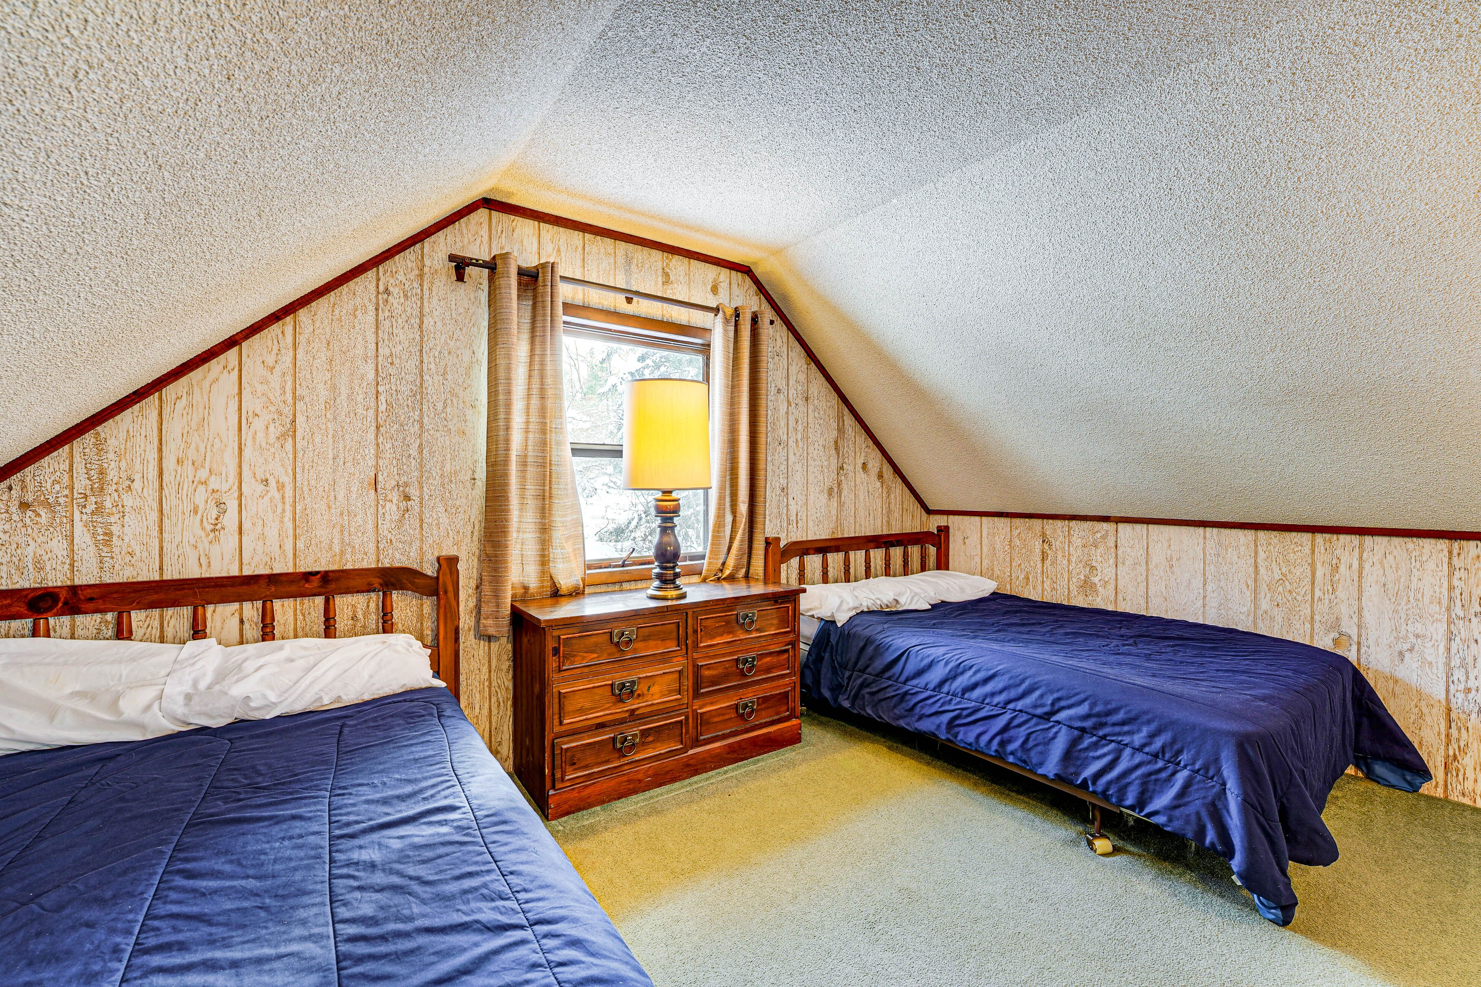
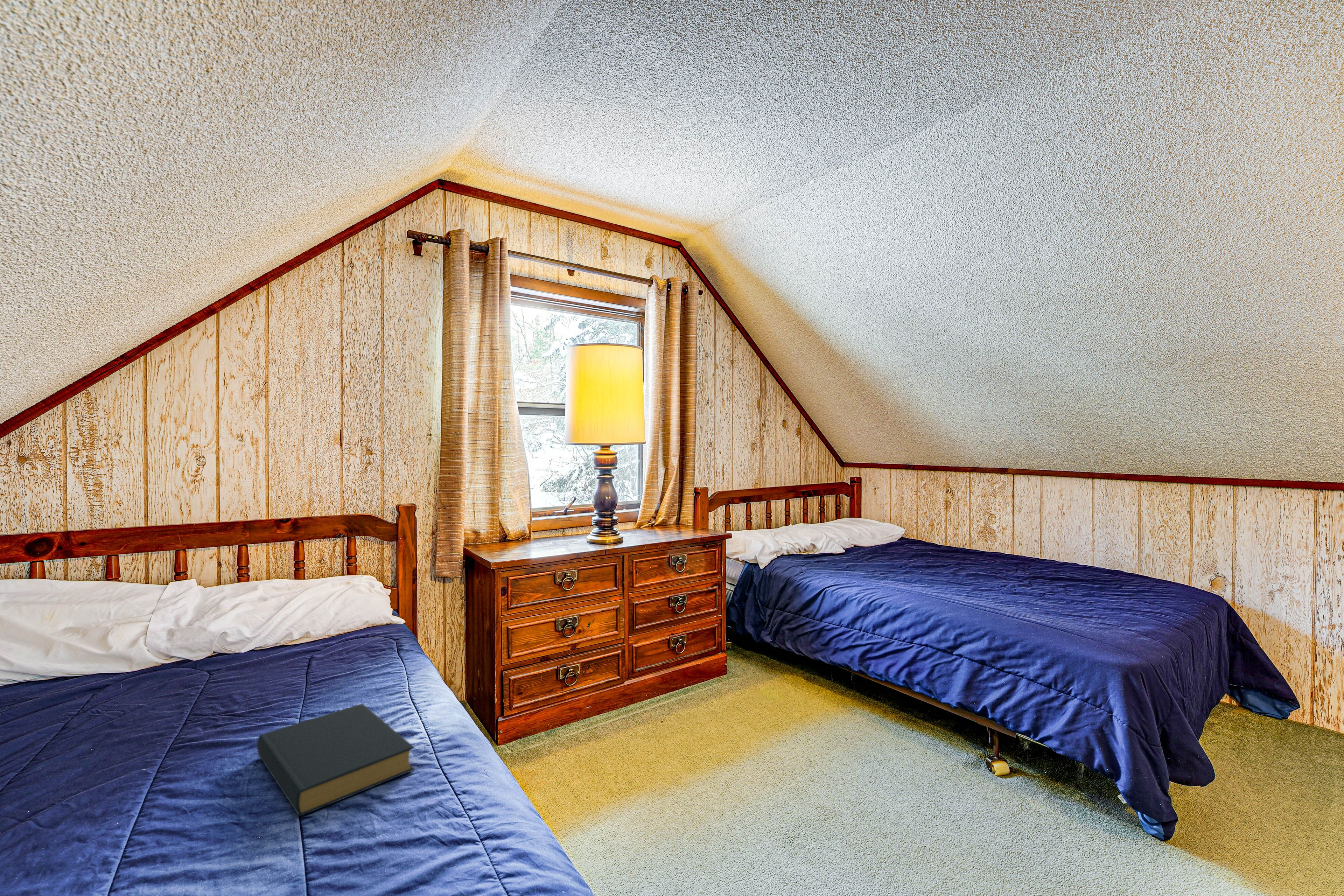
+ hardback book [257,703,415,816]
